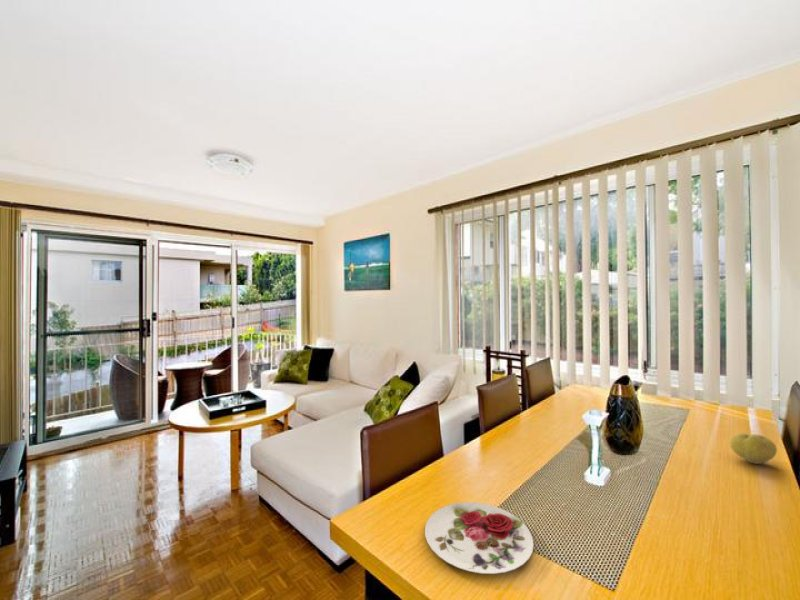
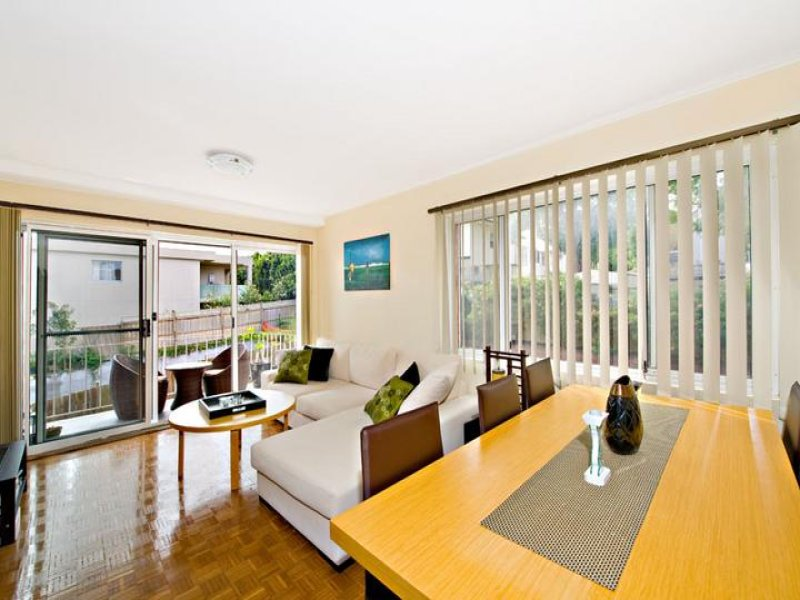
- fruit [729,432,778,465]
- plate [424,501,535,575]
